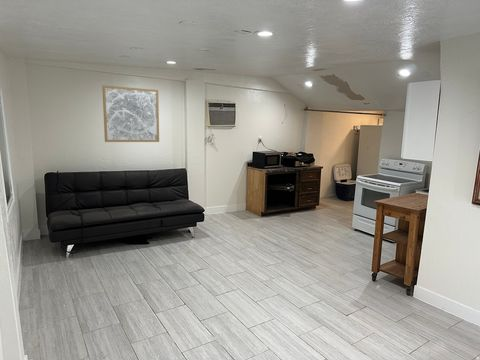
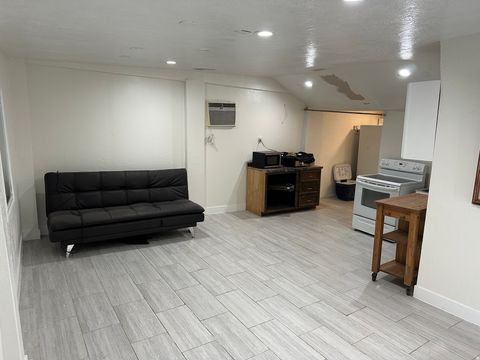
- wall art [101,84,160,143]
